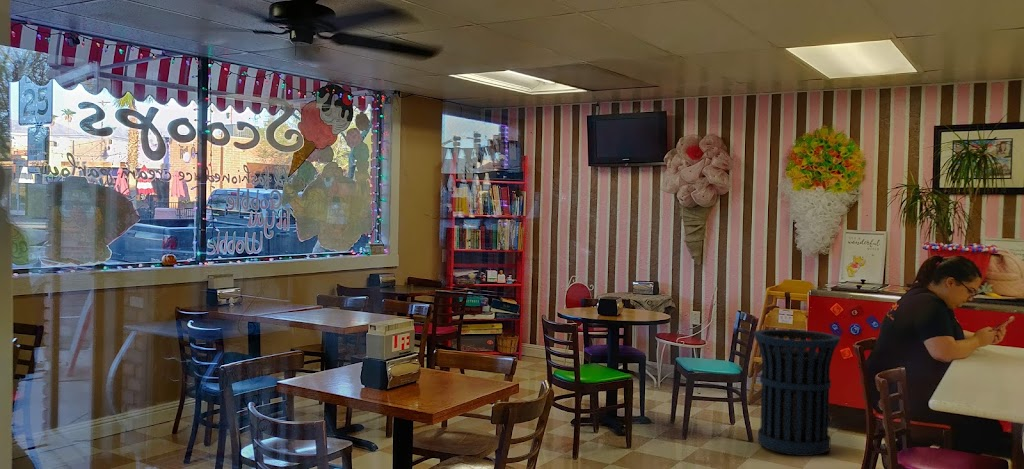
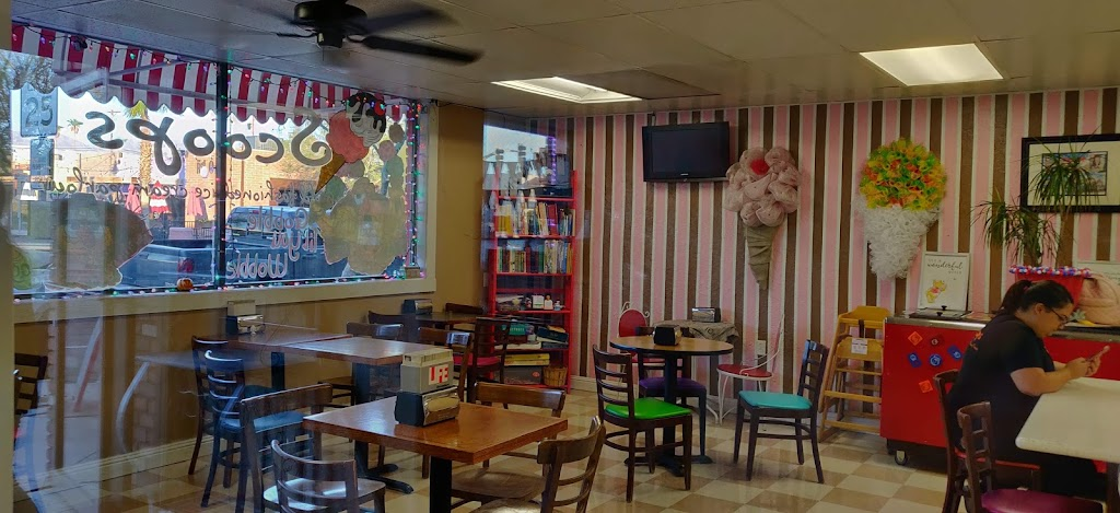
- trash can [752,328,842,457]
